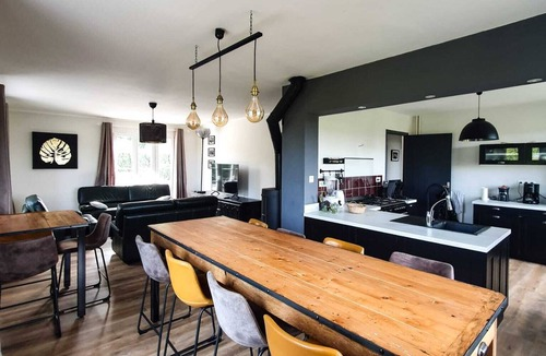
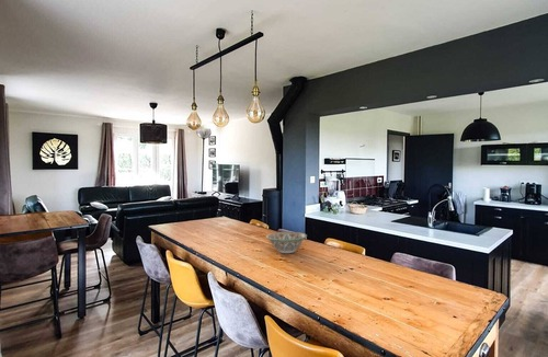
+ decorative bowl [265,231,308,254]
